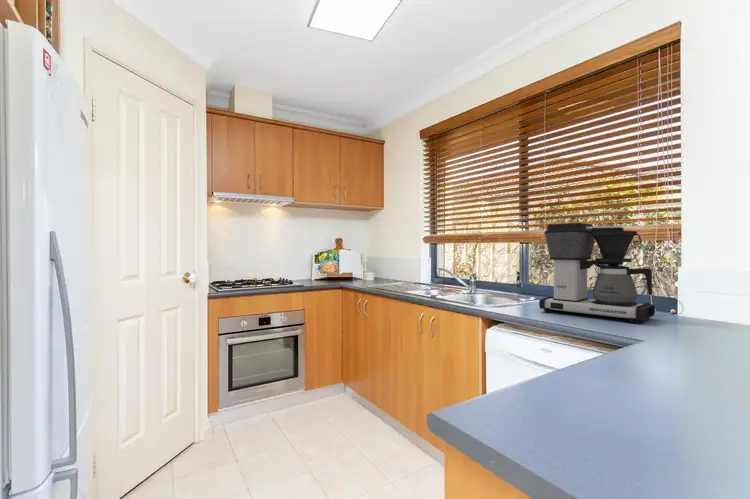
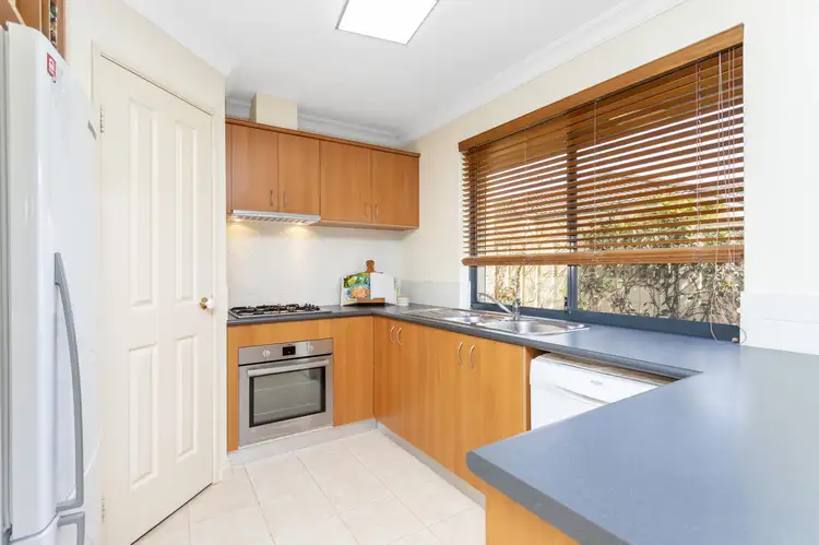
- coffee maker [538,222,656,324]
